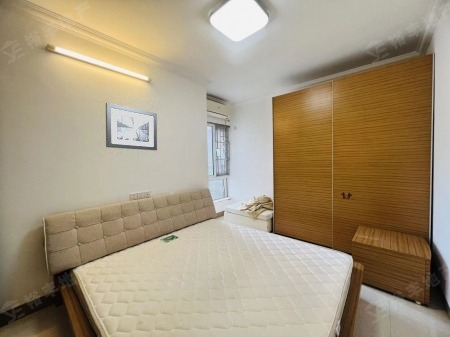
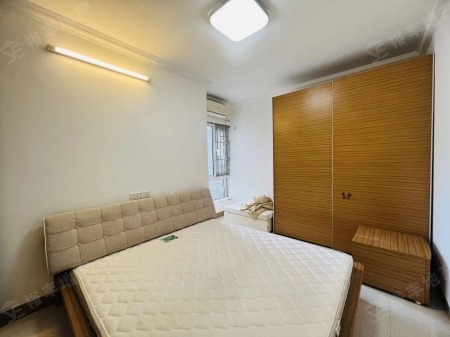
- wall art [105,102,158,151]
